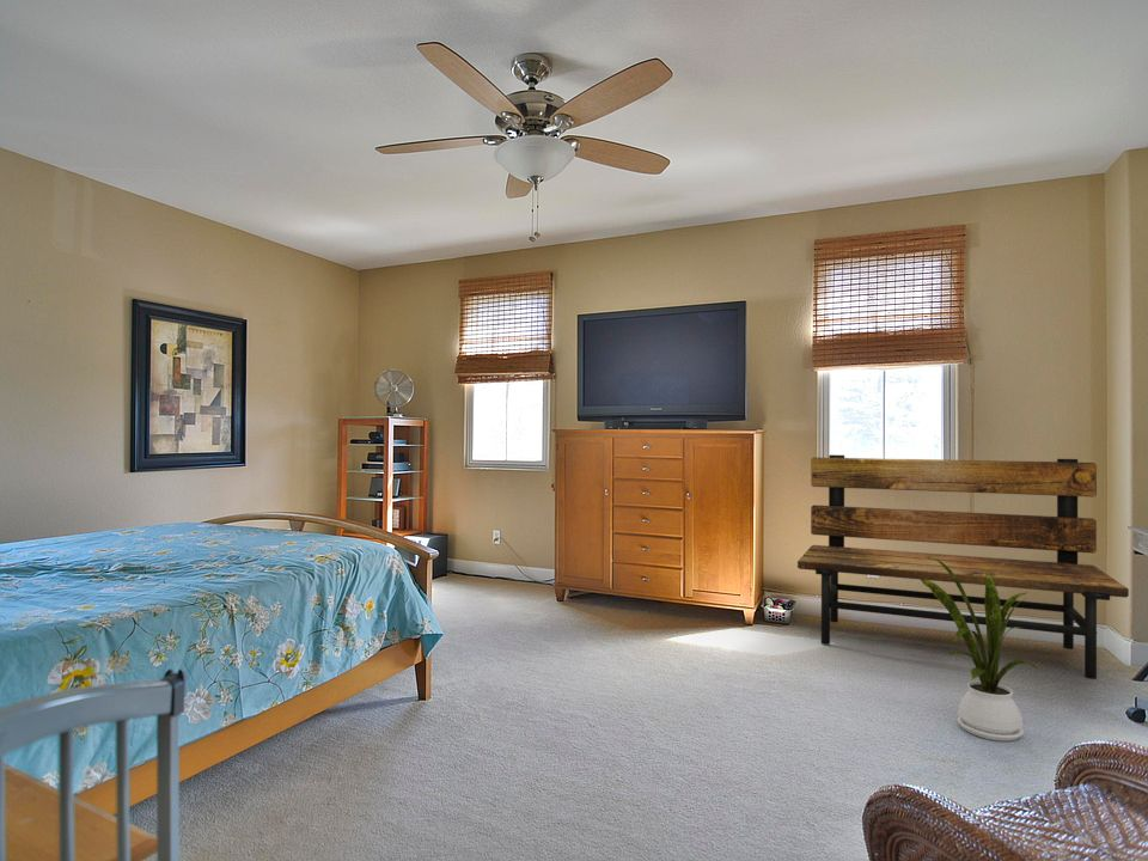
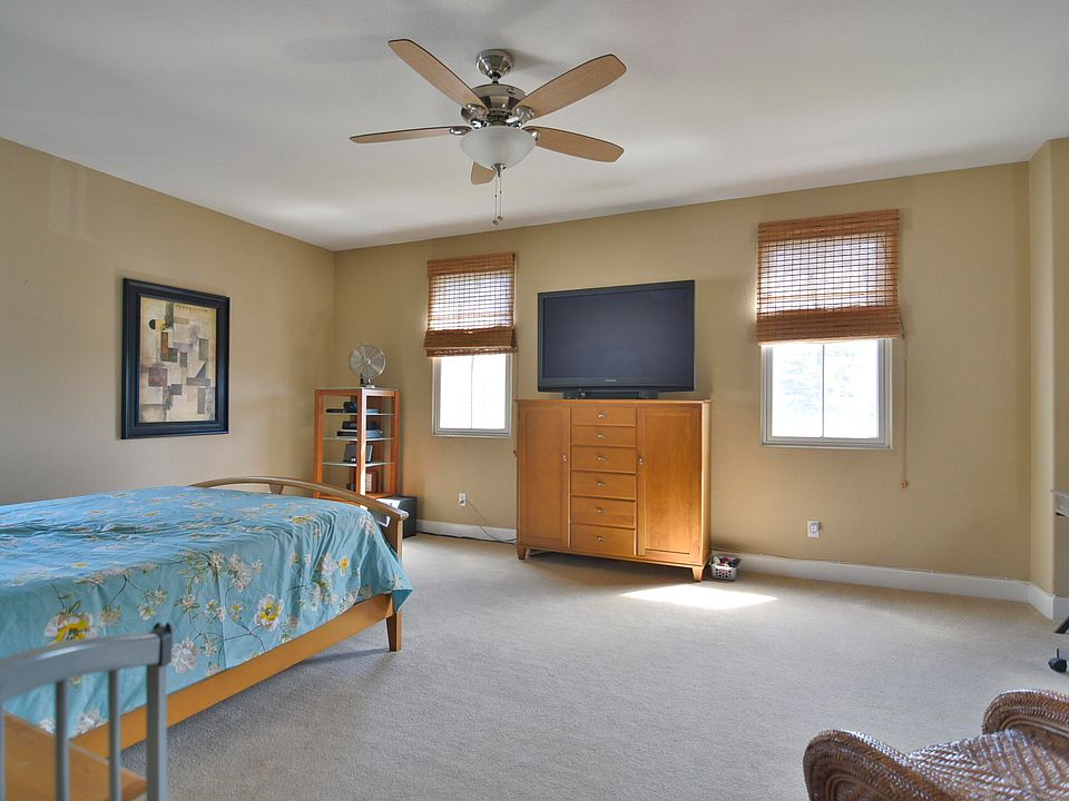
- bench [796,453,1130,680]
- house plant [920,556,1039,743]
